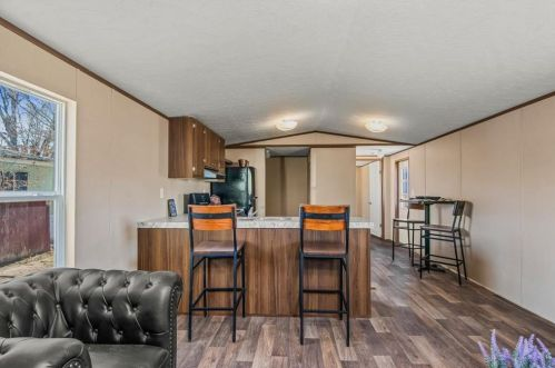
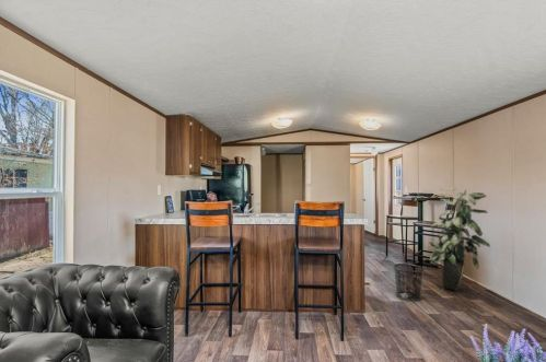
+ waste bin [393,262,425,302]
+ indoor plant [428,186,491,292]
